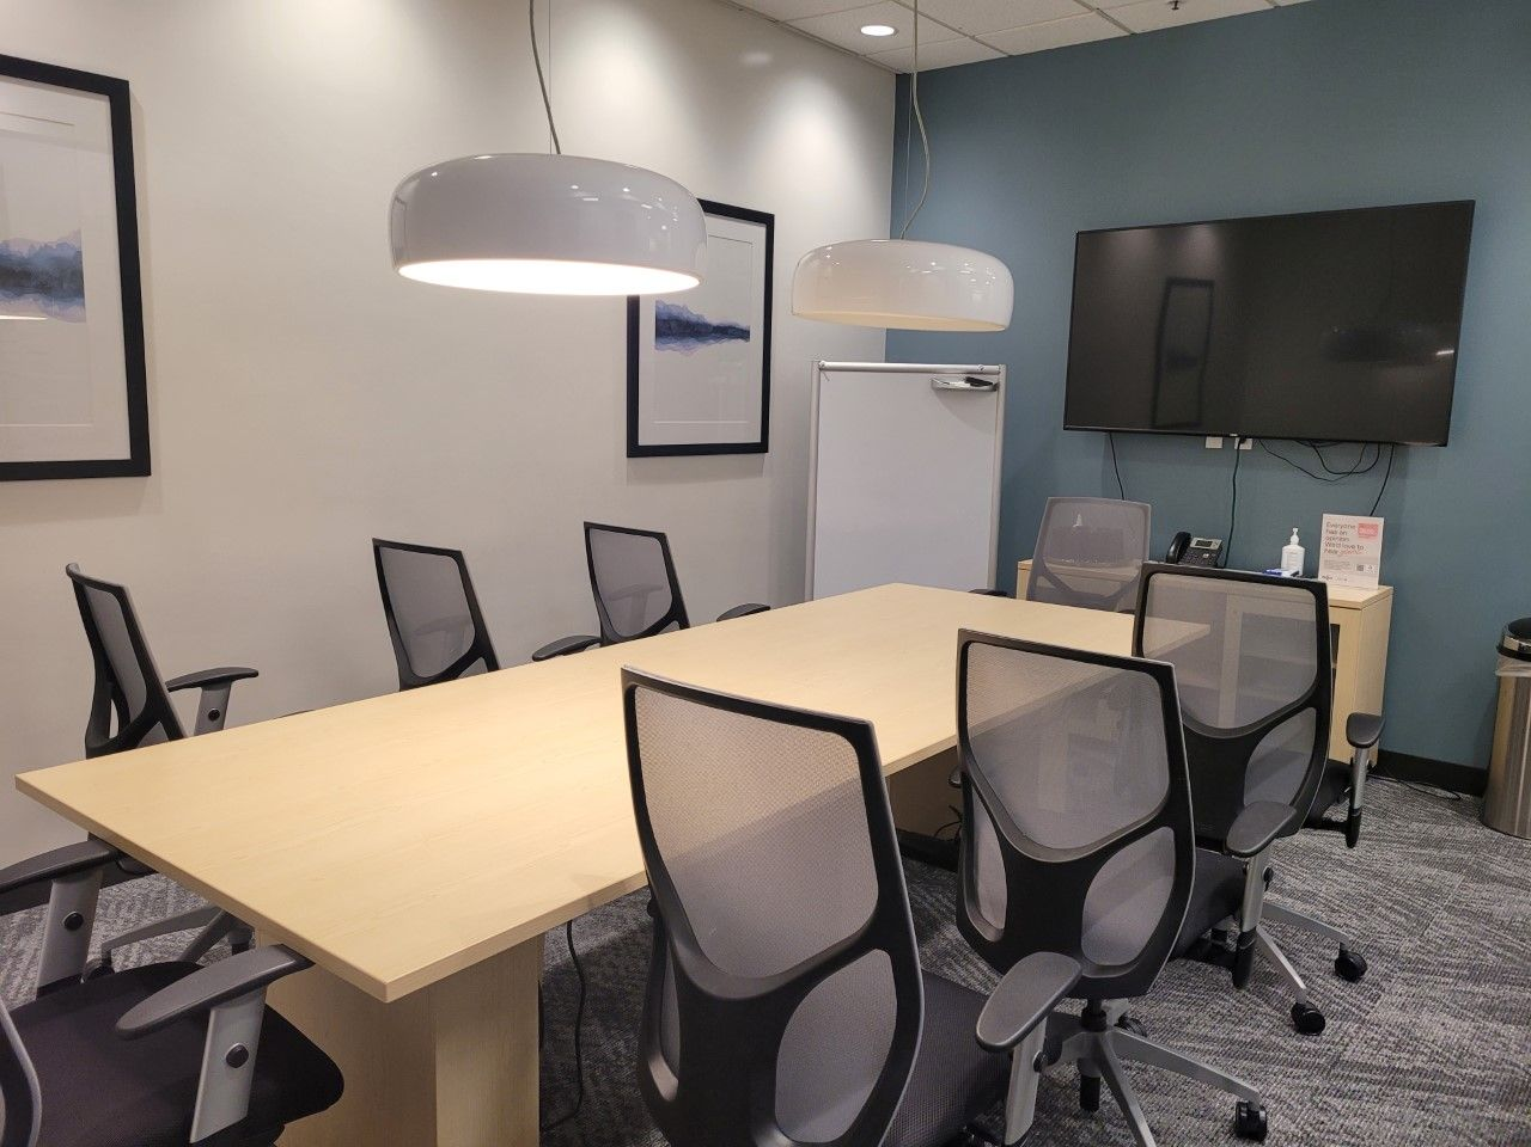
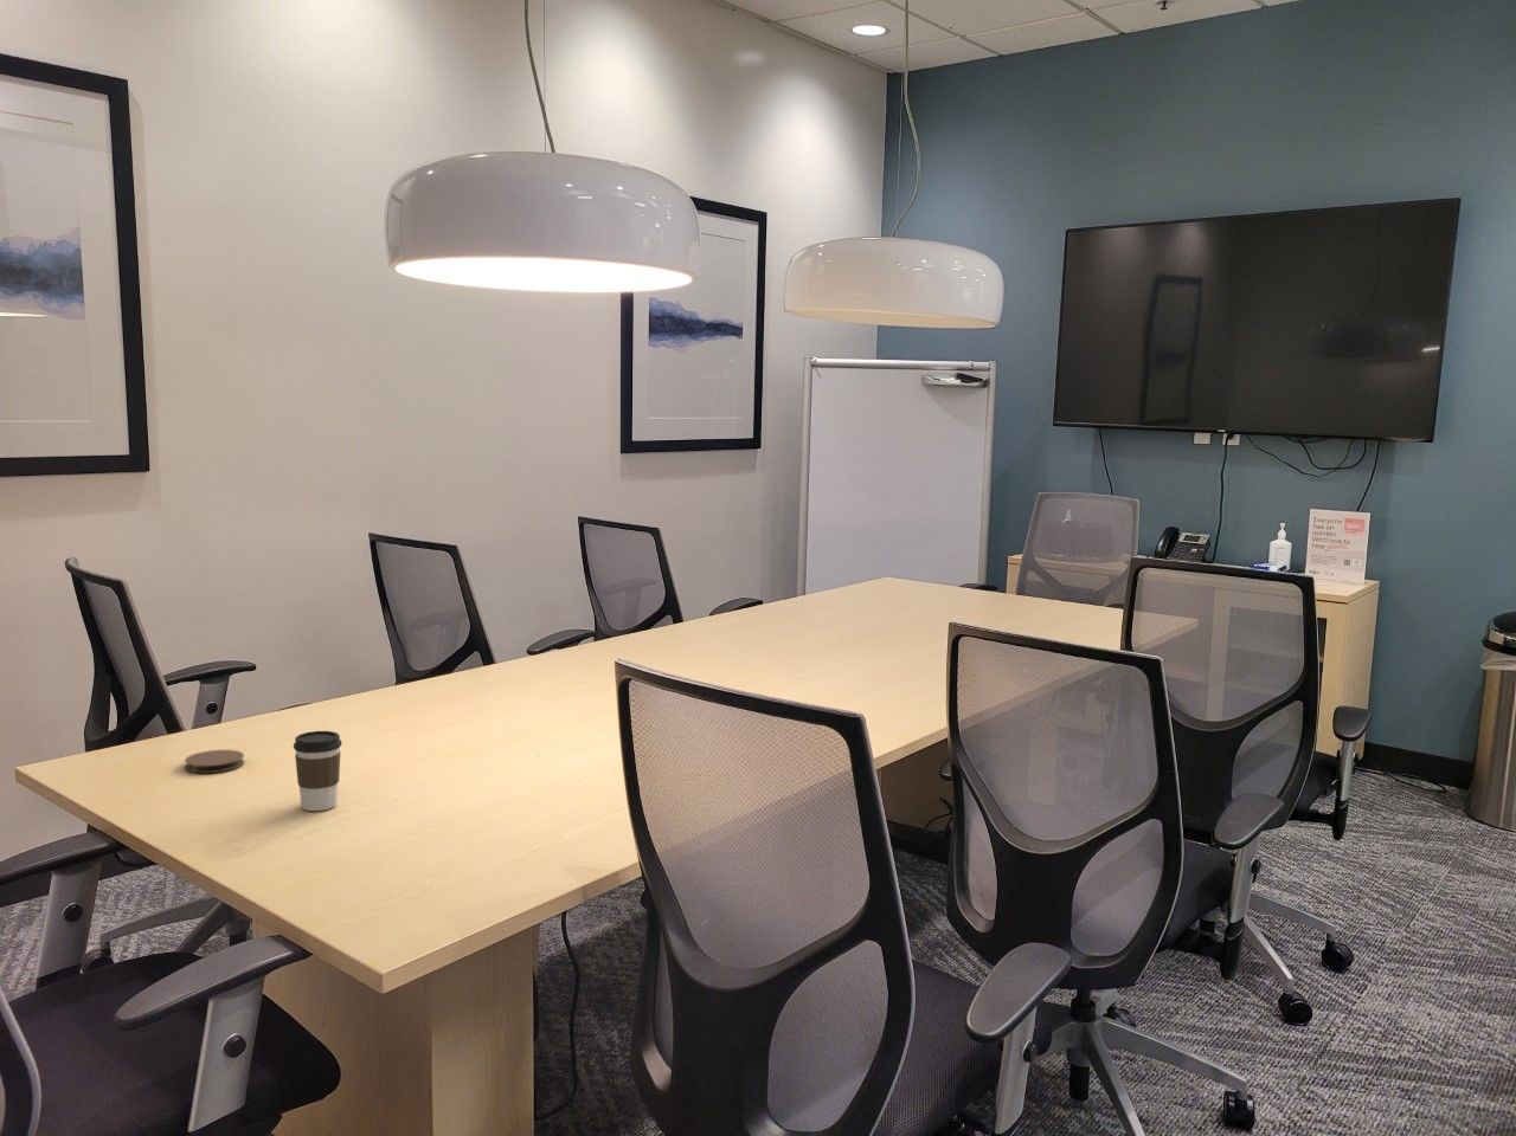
+ coaster [184,749,245,774]
+ coffee cup [292,730,344,811]
